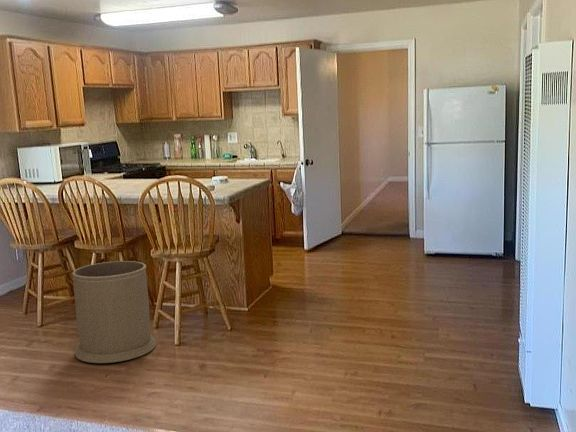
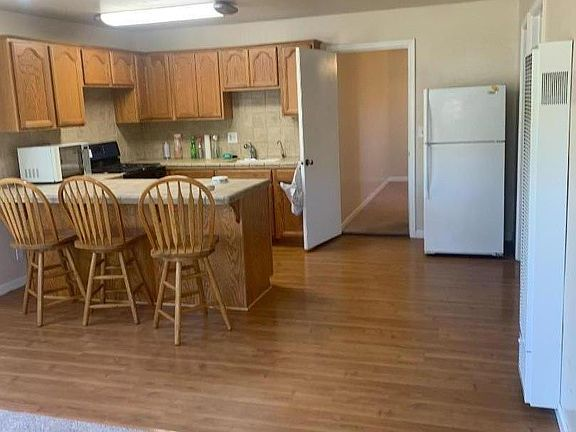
- trash can [71,260,157,364]
